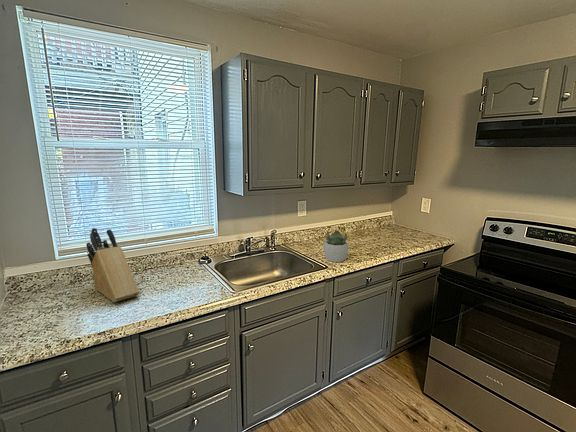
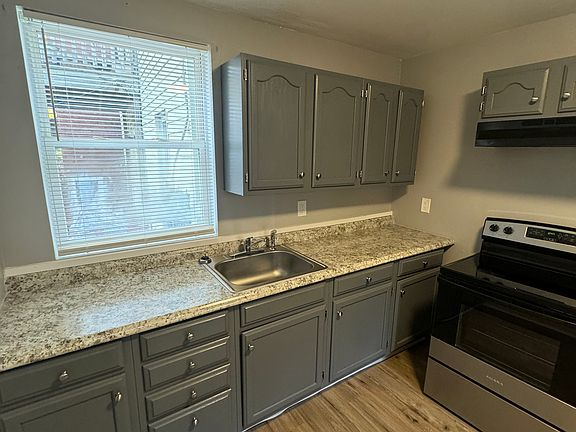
- knife block [86,227,141,303]
- succulent plant [323,229,350,263]
